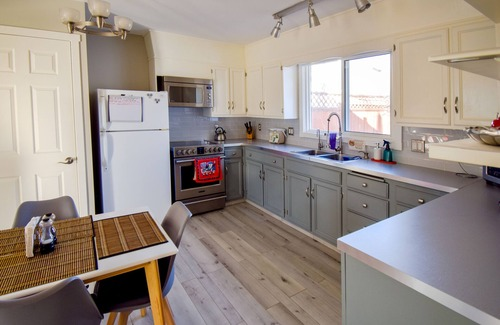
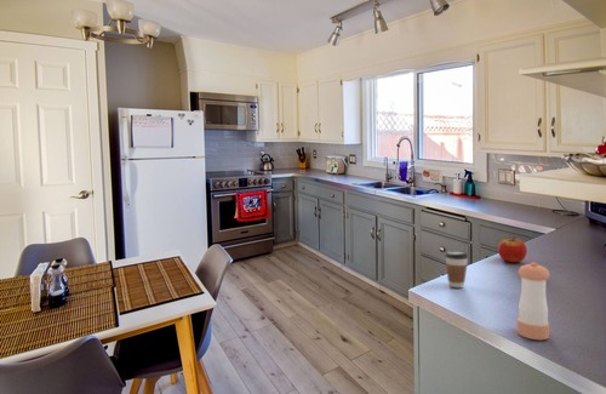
+ pepper shaker [516,261,550,341]
+ apple [497,235,528,263]
+ coffee cup [444,250,469,289]
